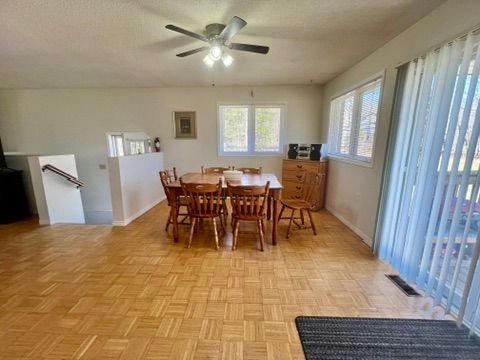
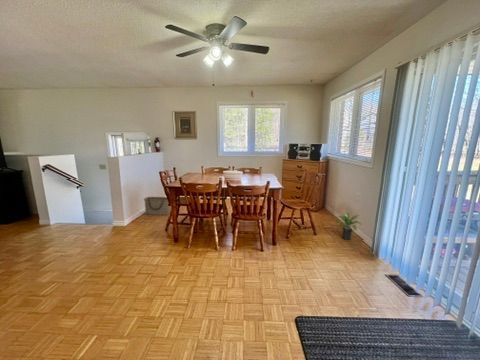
+ potted plant [335,211,363,241]
+ basket [143,196,171,216]
